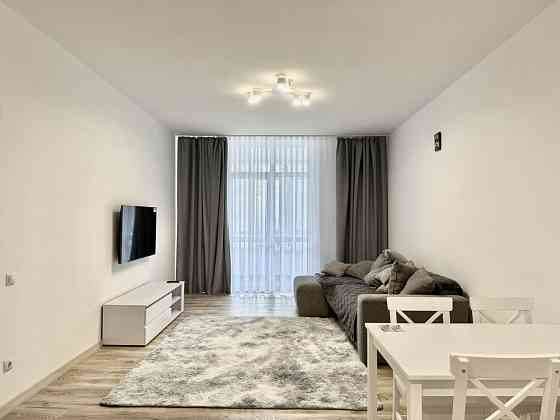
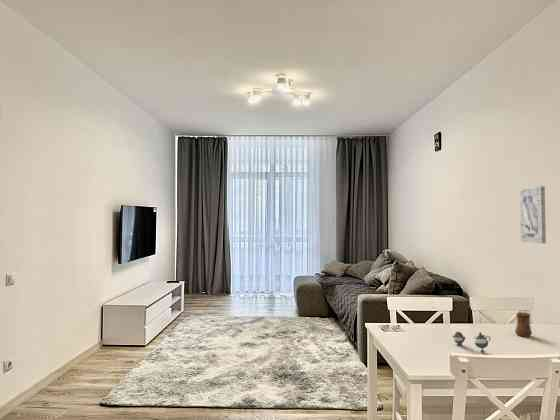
+ cup [514,311,533,338]
+ wall art [519,185,547,244]
+ teapot [452,331,491,353]
